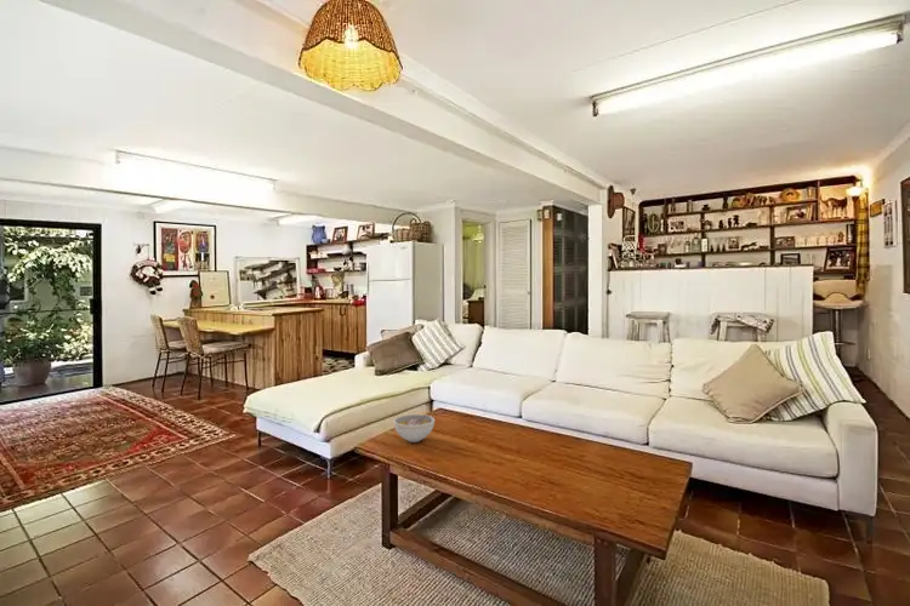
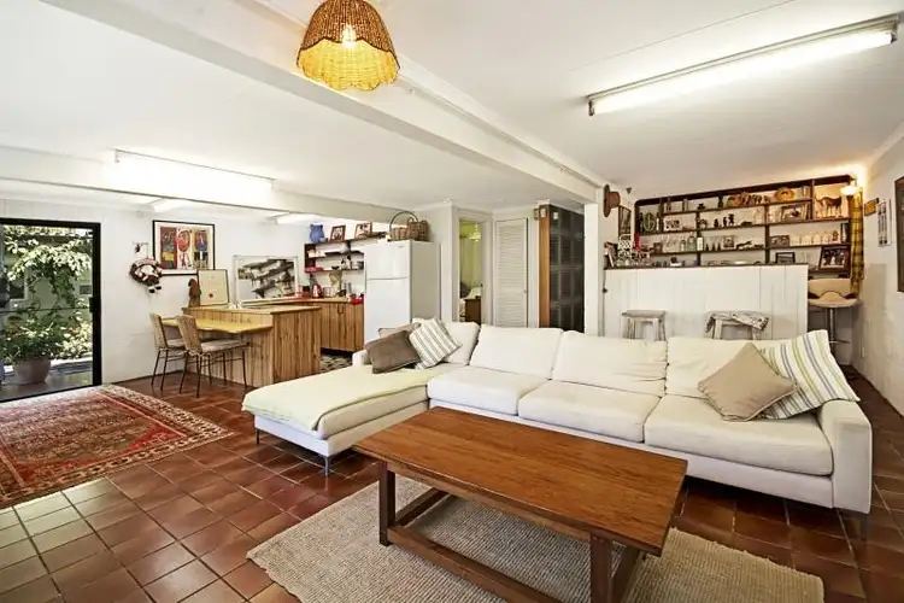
- bowl [393,413,436,444]
